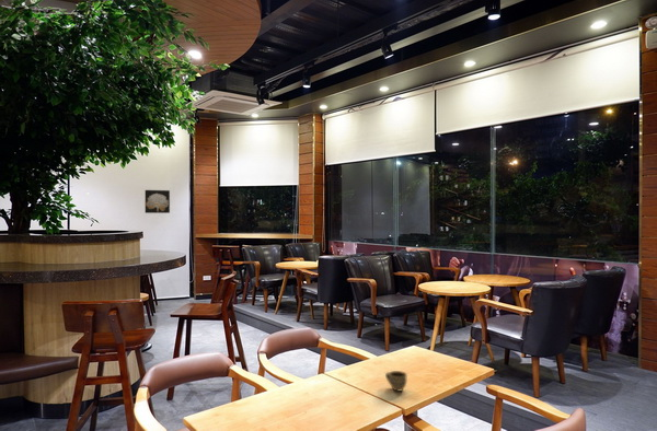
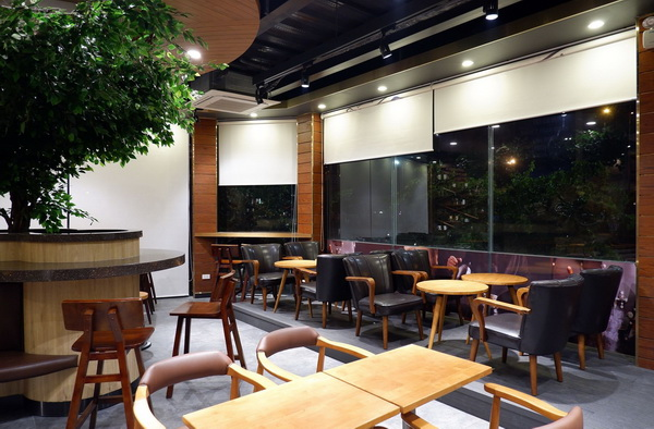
- wall art [145,189,171,214]
- cup [384,370,408,393]
